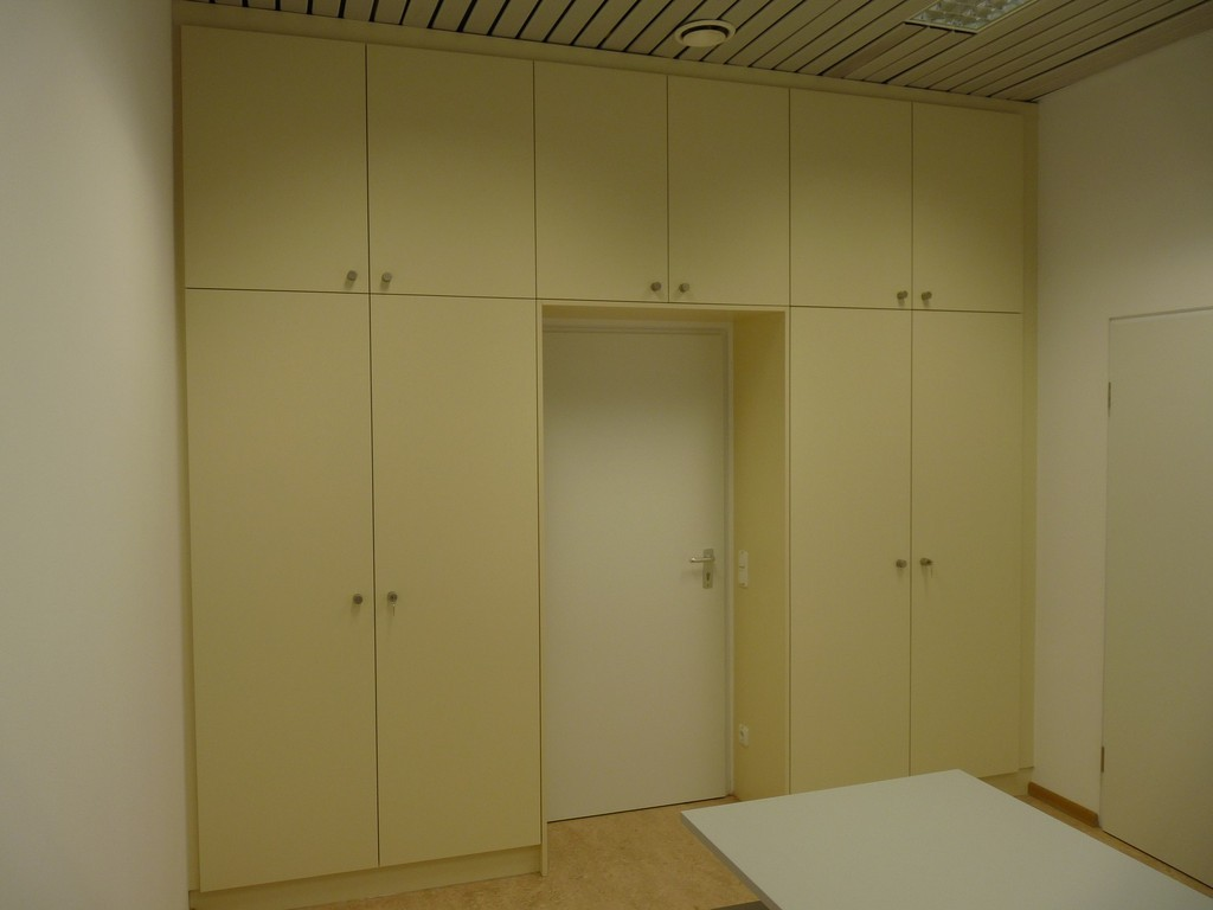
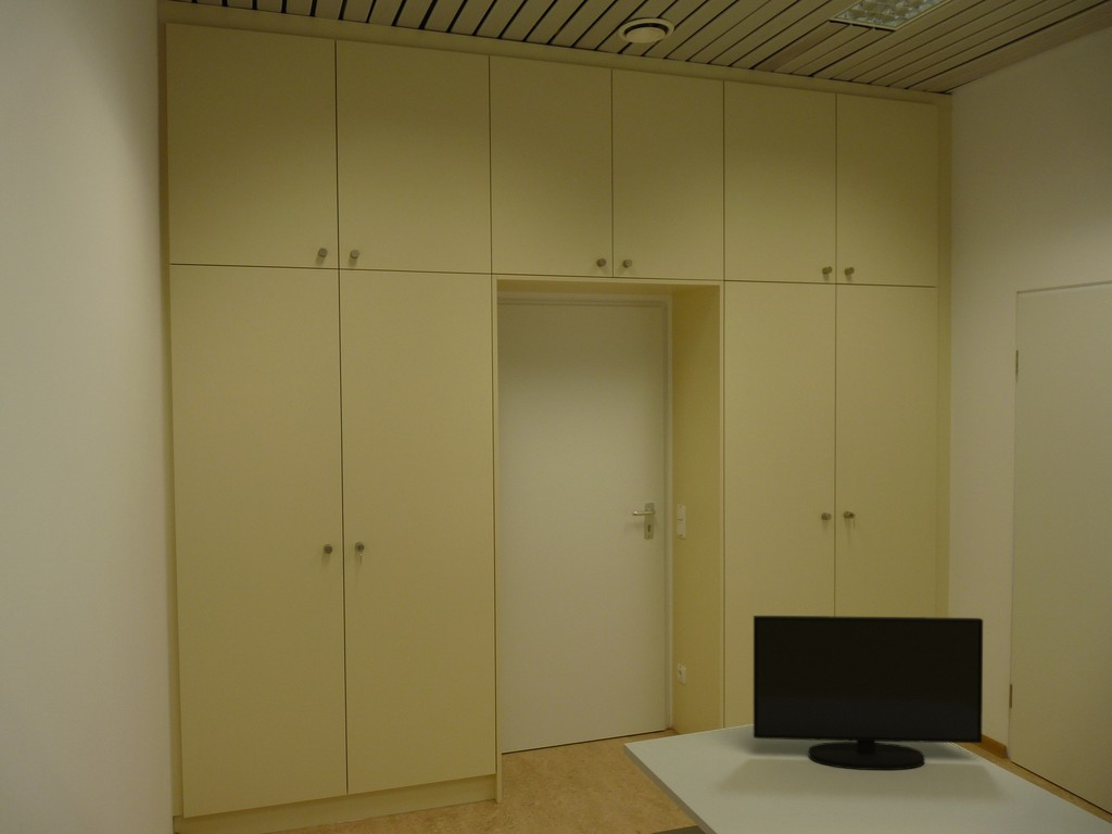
+ monitor [753,615,984,771]
